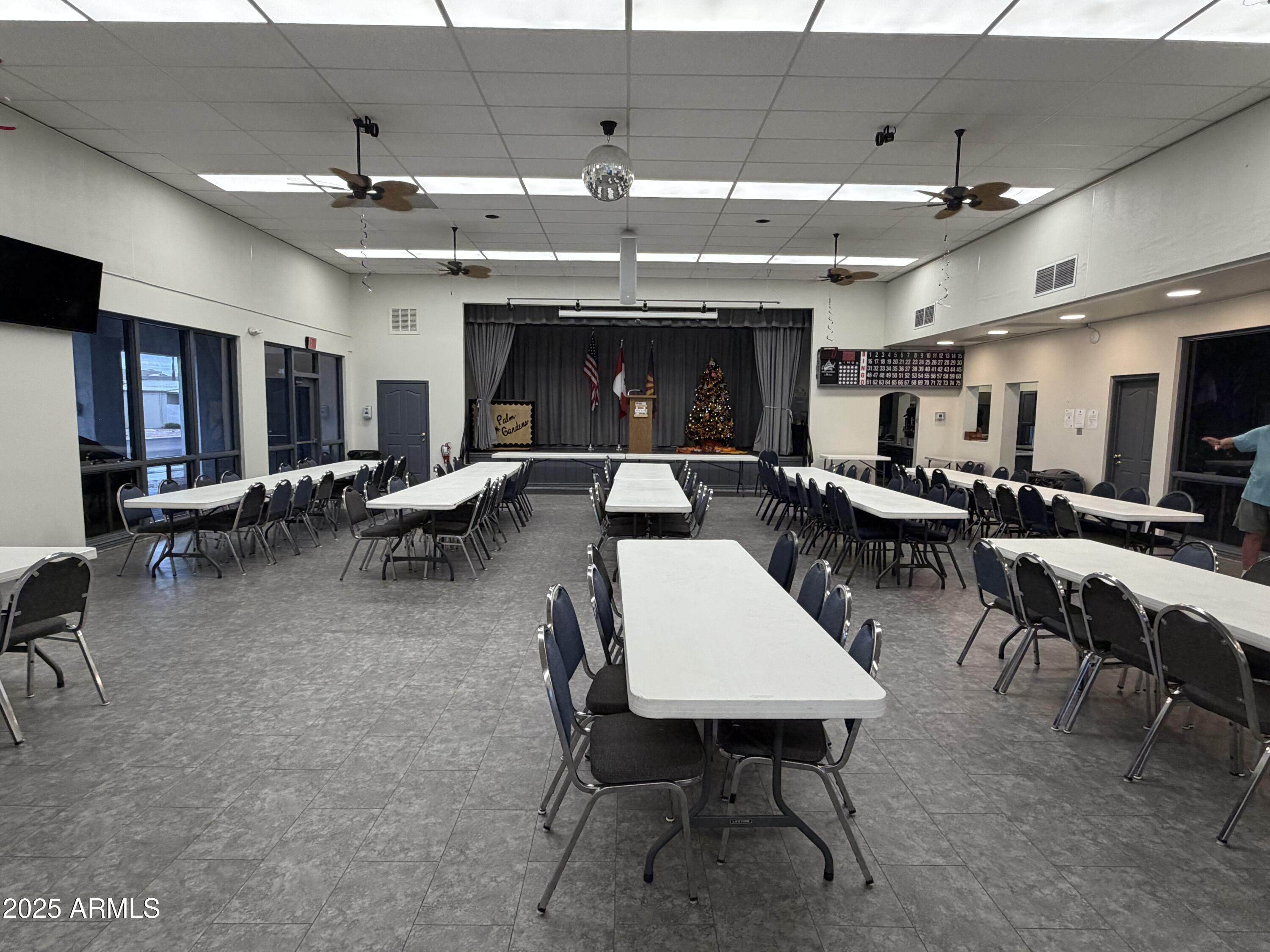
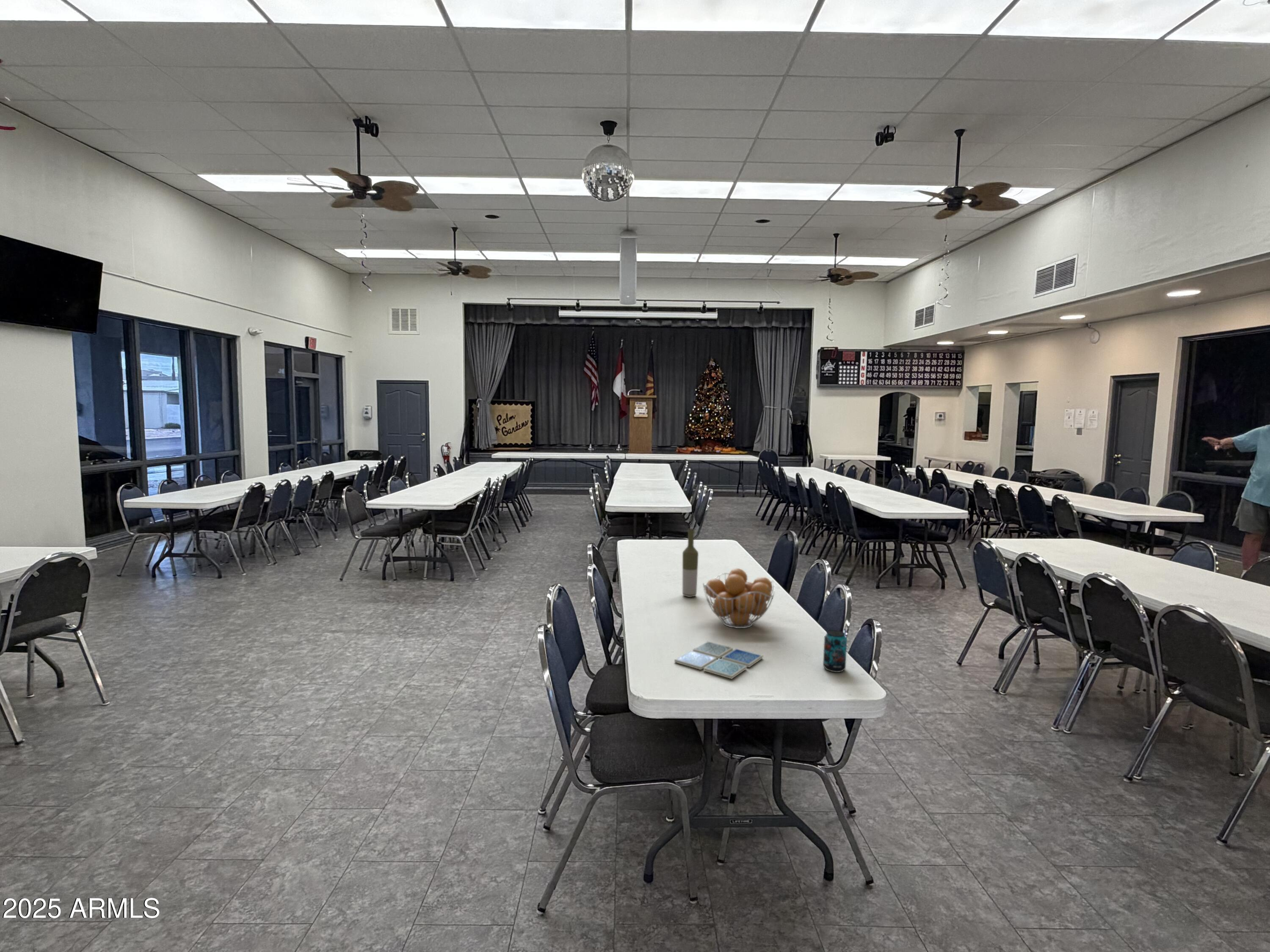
+ drink coaster [674,641,763,680]
+ bottle [682,528,699,597]
+ fruit basket [702,568,776,629]
+ beverage can [823,630,848,673]
